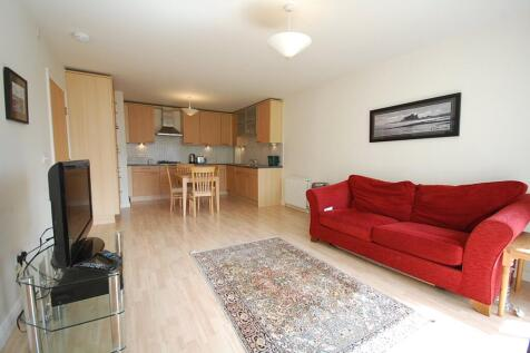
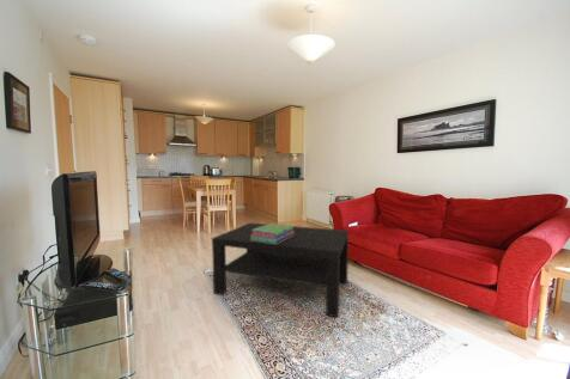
+ coffee table [211,221,350,318]
+ stack of books [250,222,293,244]
